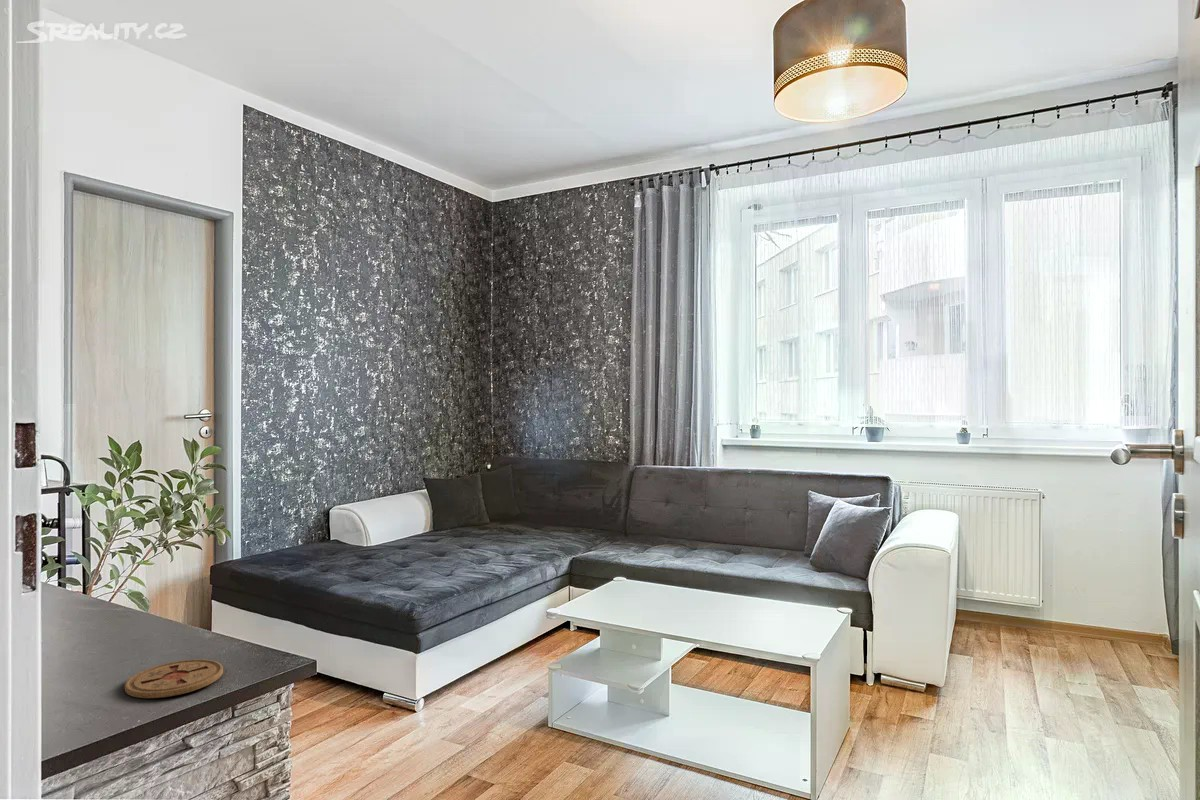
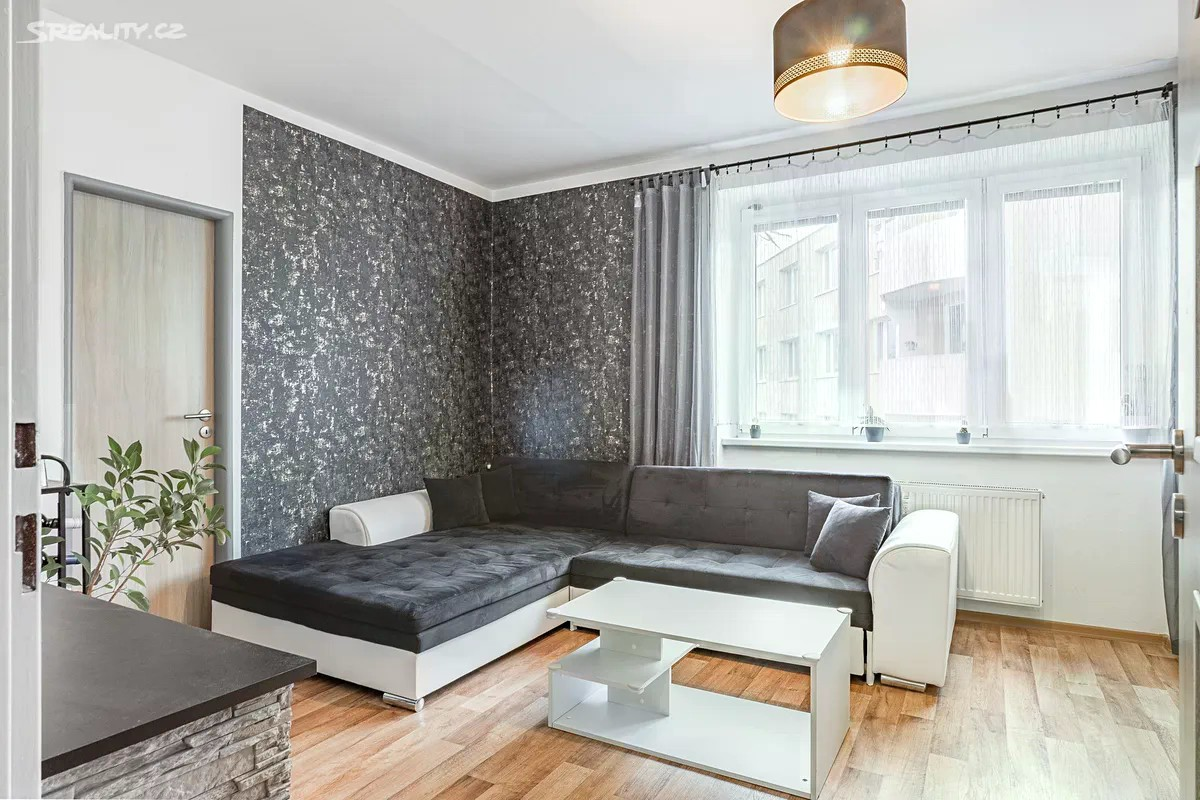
- coaster [124,658,224,699]
